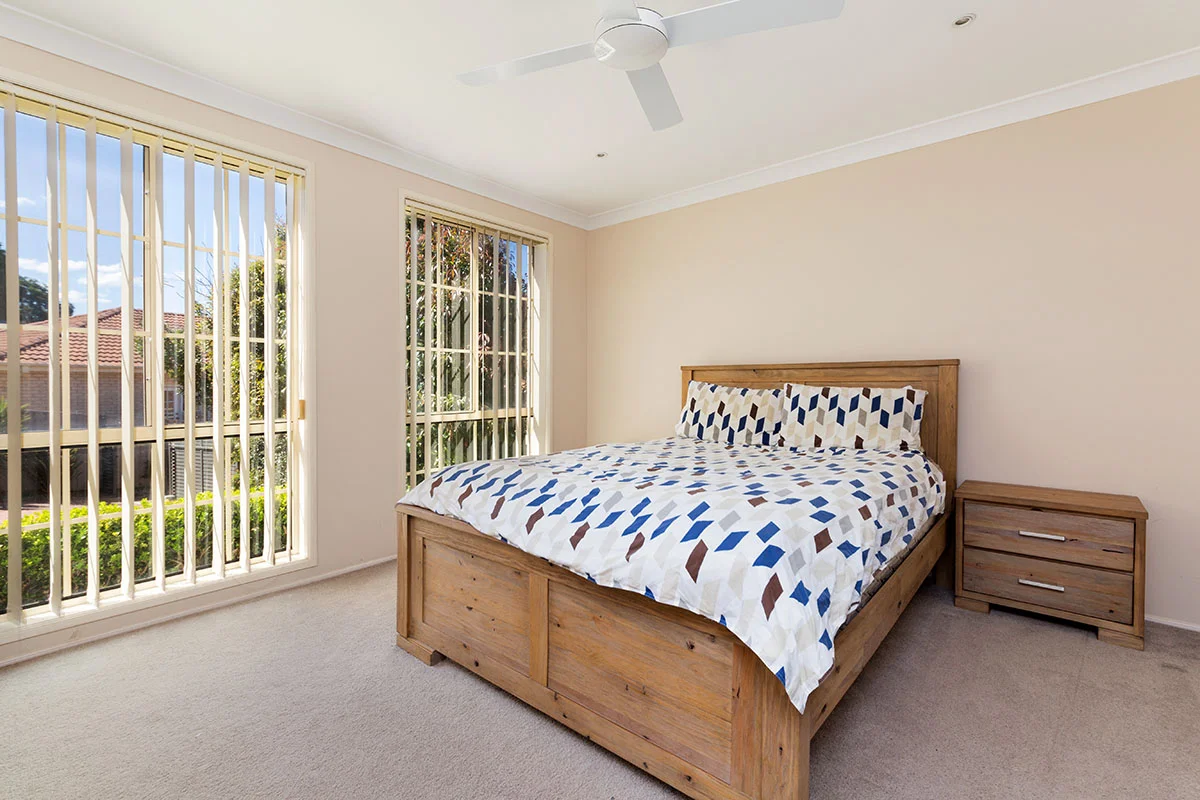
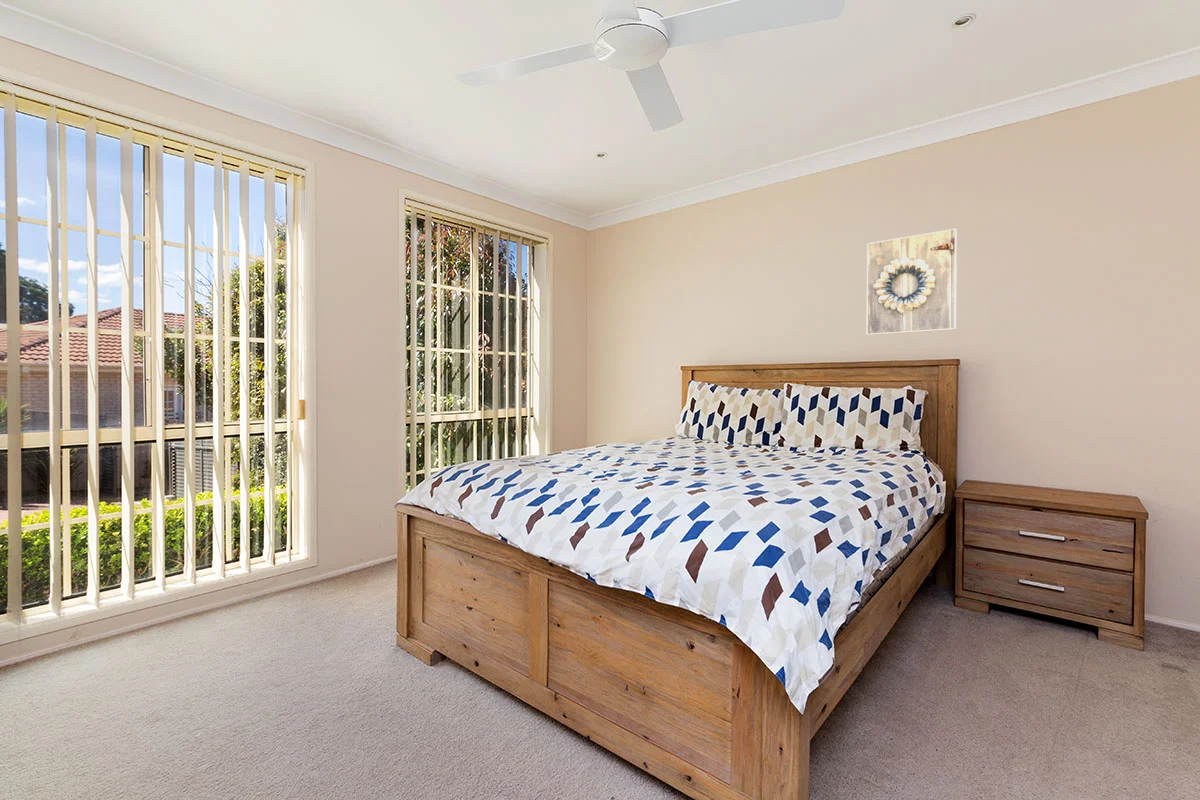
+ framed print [866,228,958,336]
